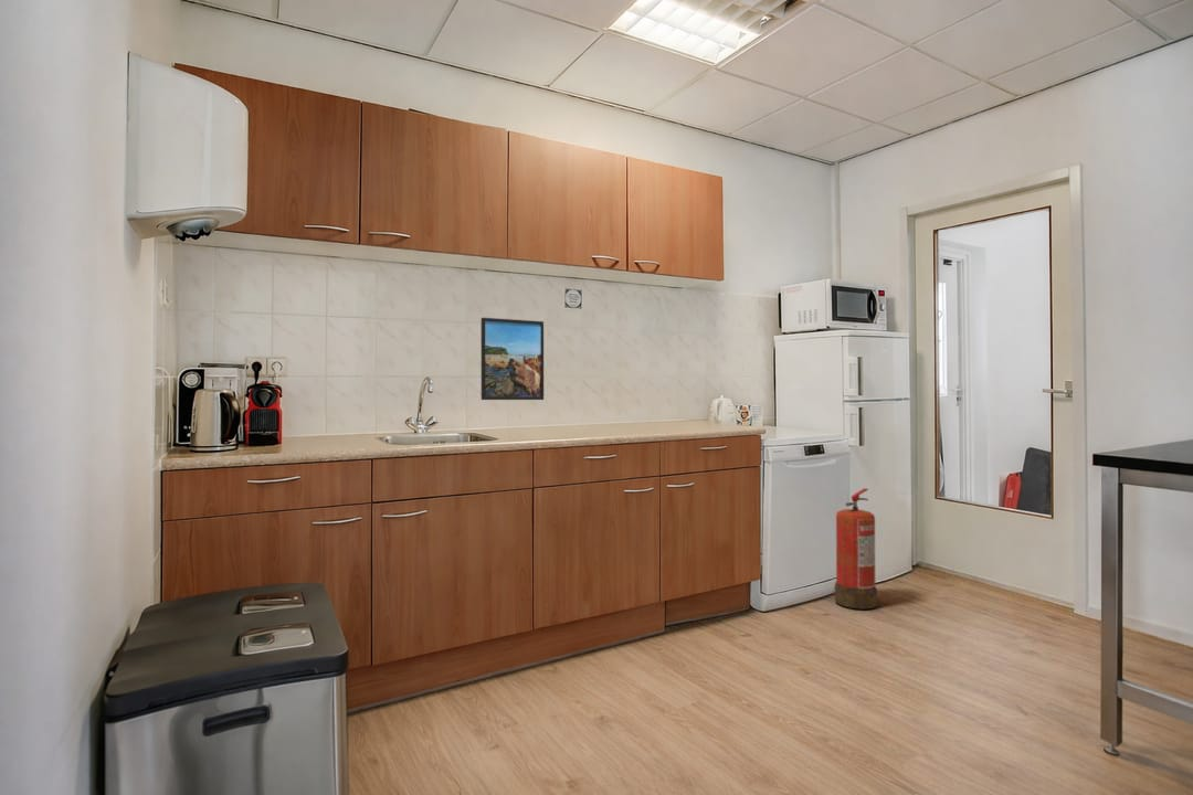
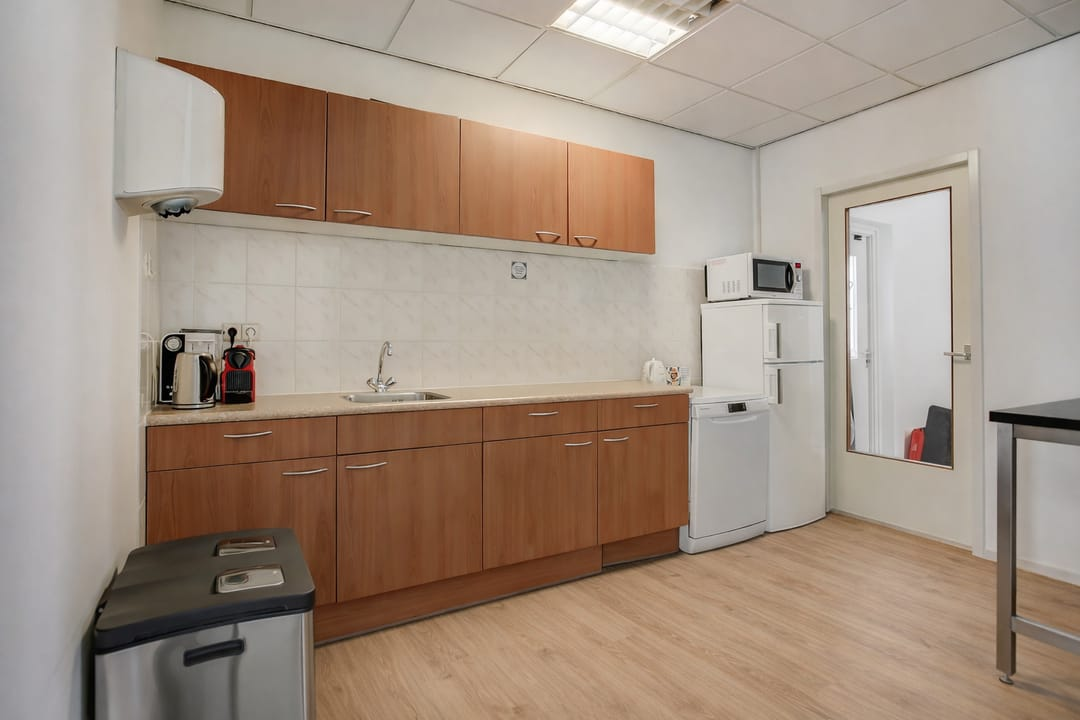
- fire extinguisher [834,487,878,611]
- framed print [481,317,545,401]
